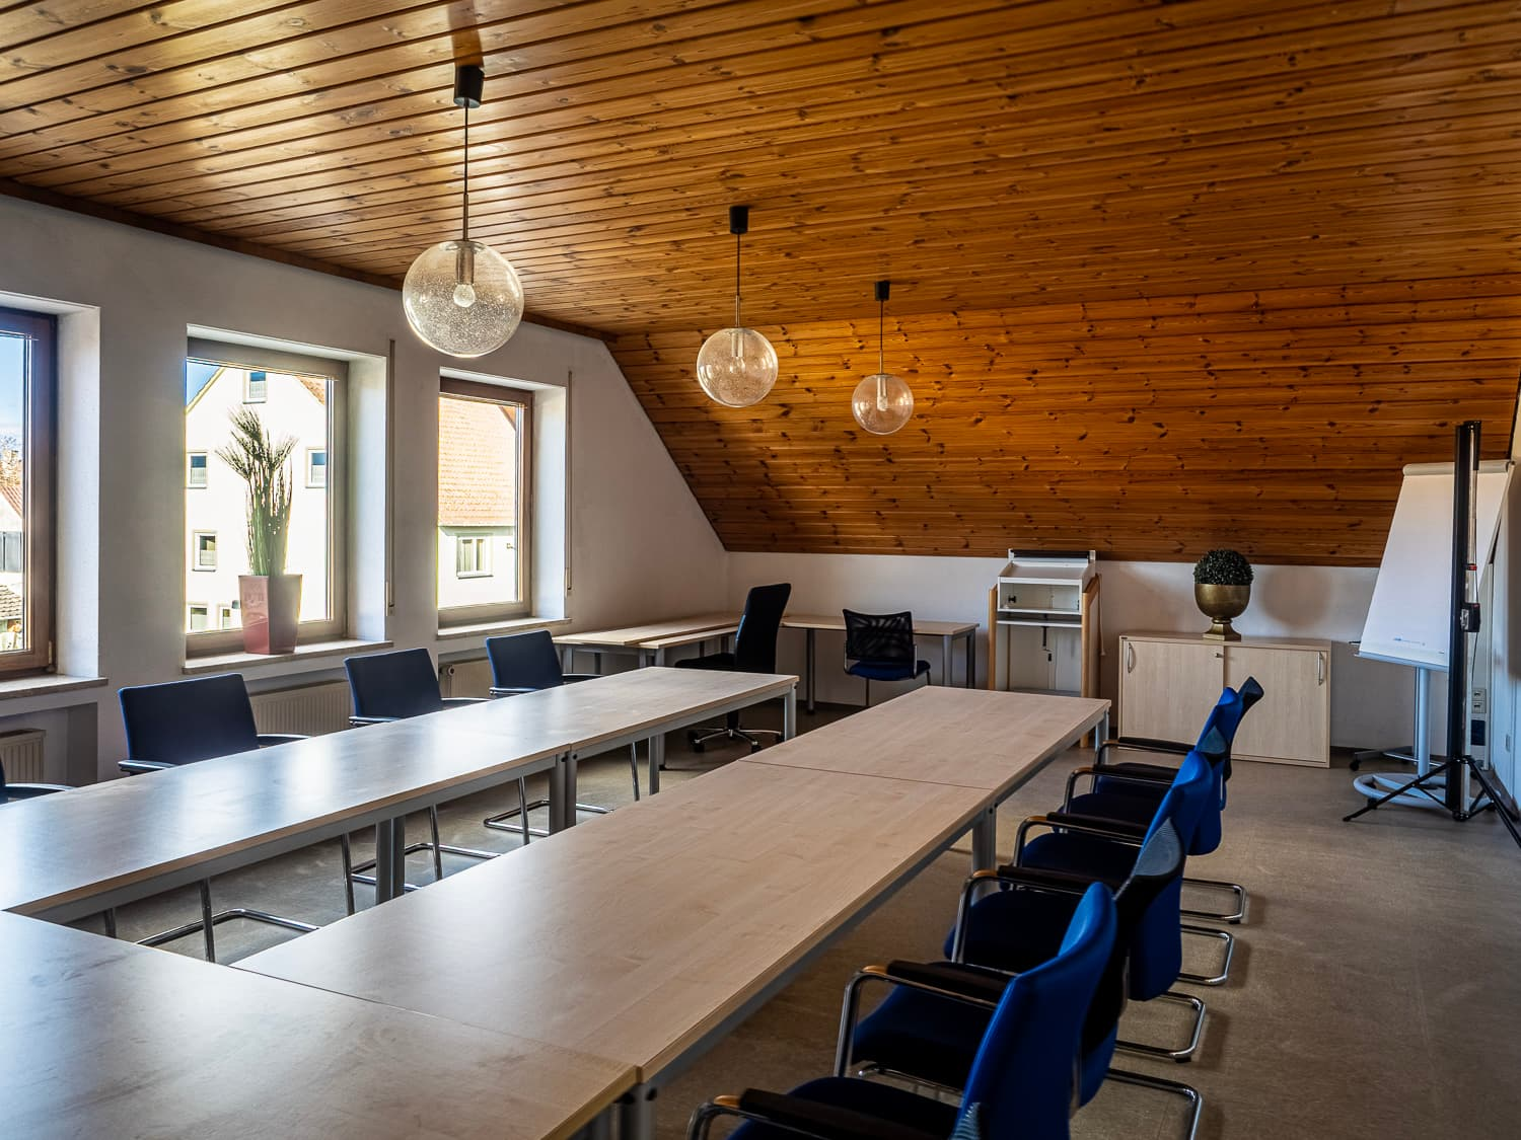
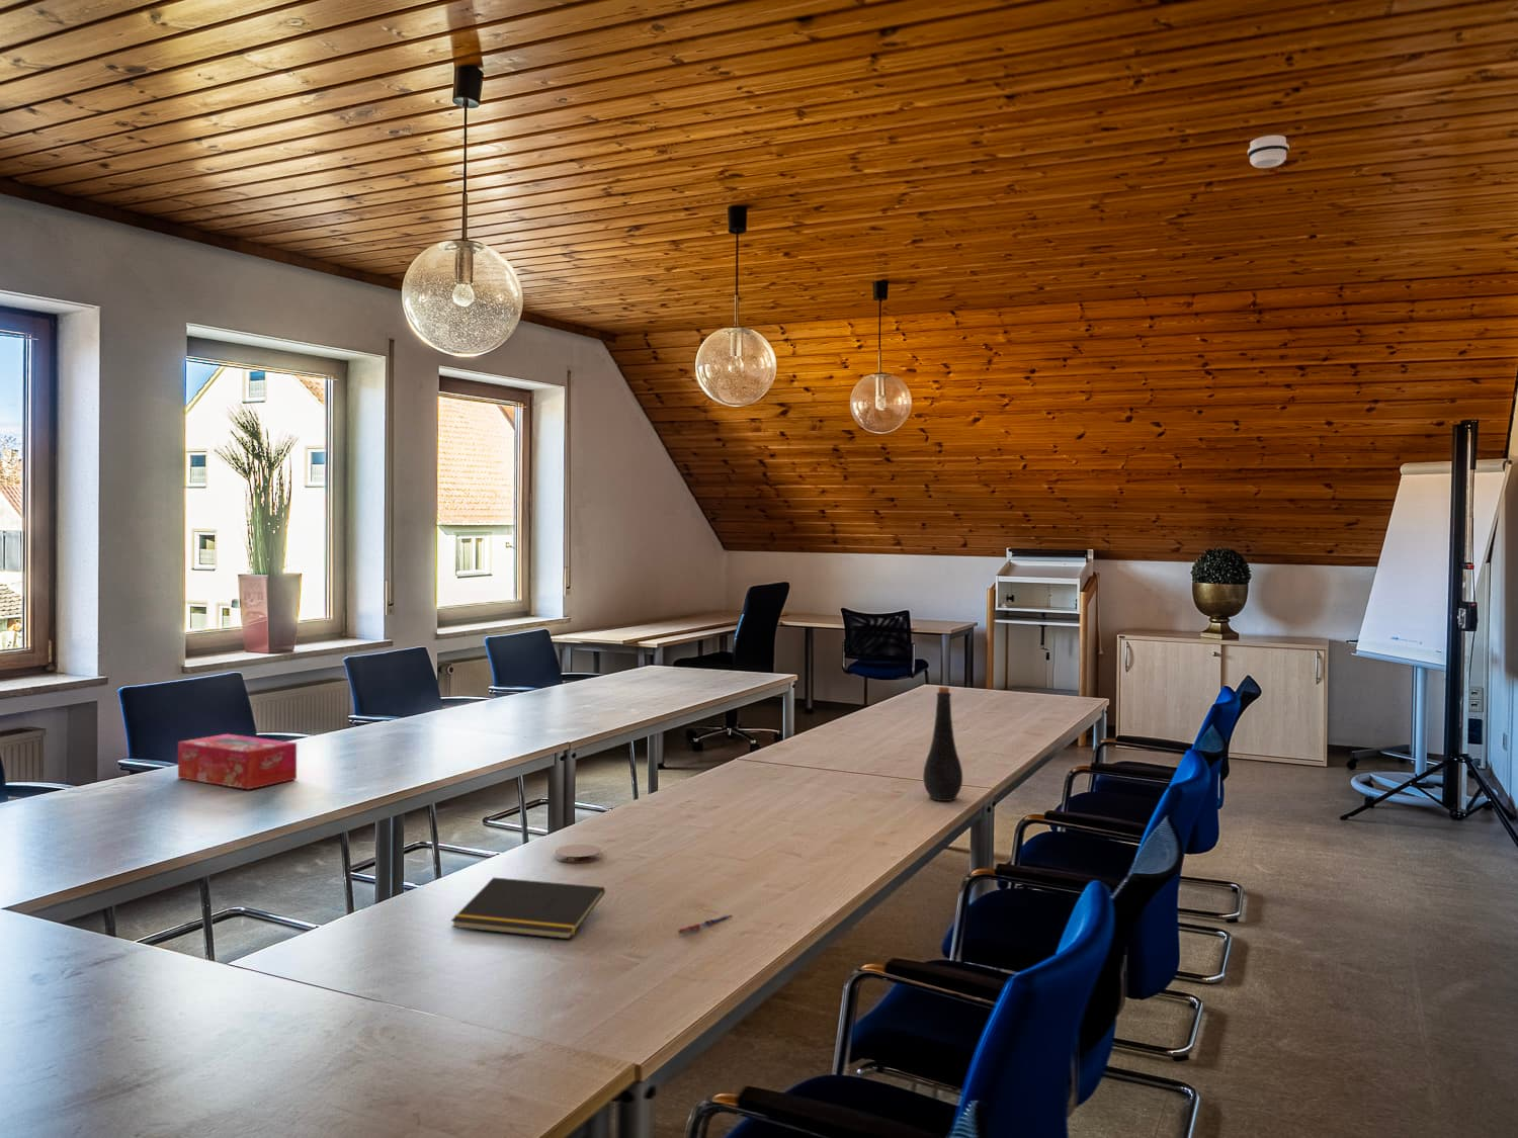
+ coaster [555,844,602,864]
+ smoke detector [1247,135,1291,169]
+ pen [677,913,733,935]
+ tissue box [177,734,298,790]
+ notepad [451,876,606,940]
+ bottle [922,686,963,802]
